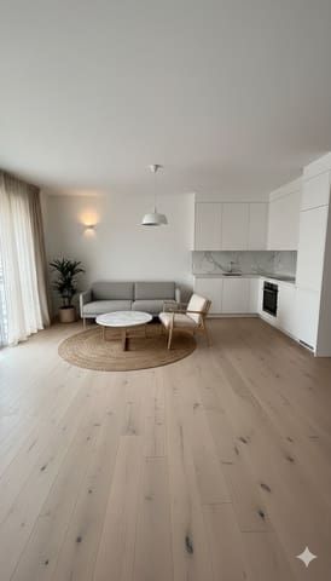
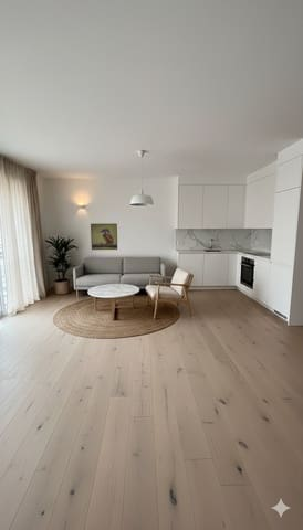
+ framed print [90,223,118,251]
